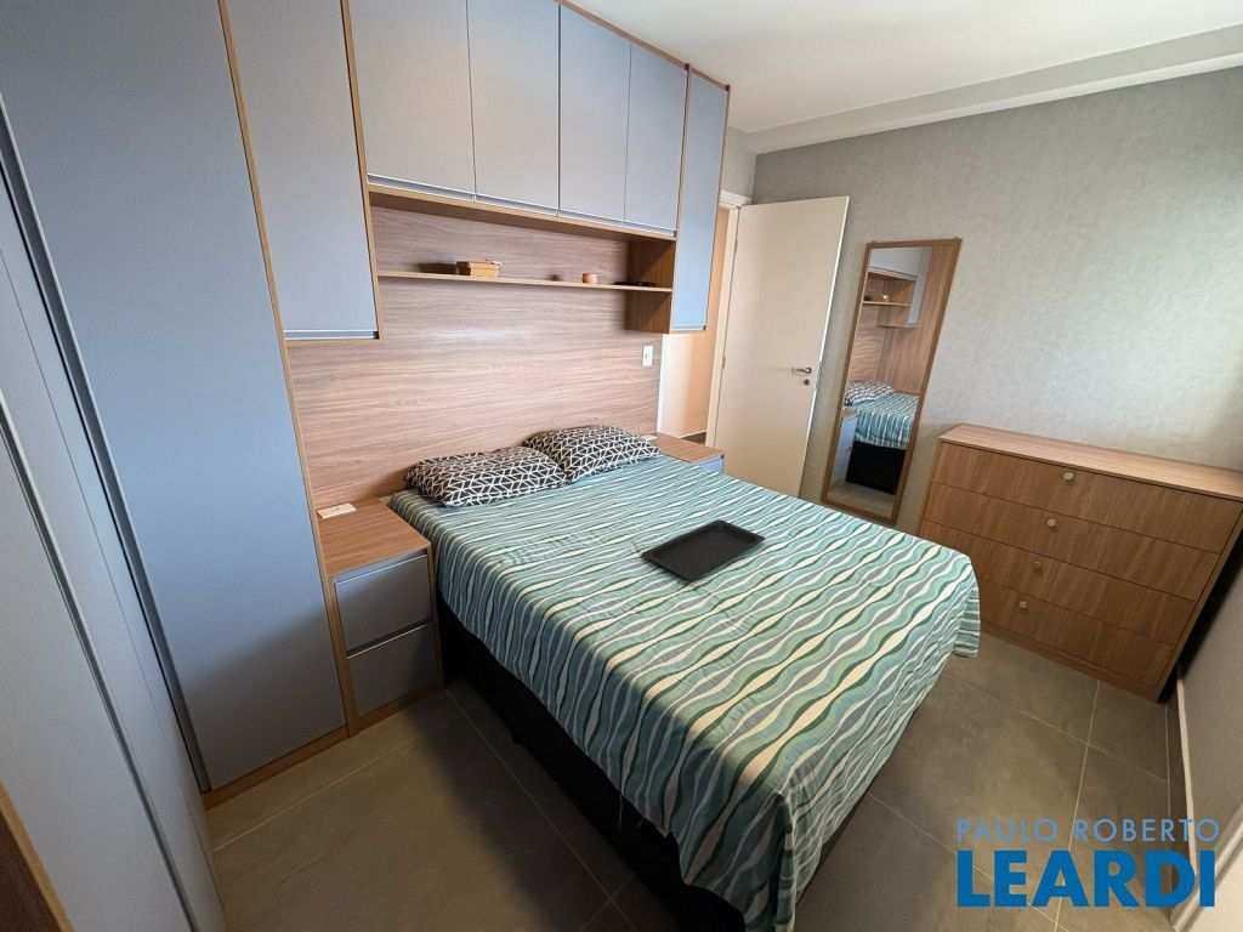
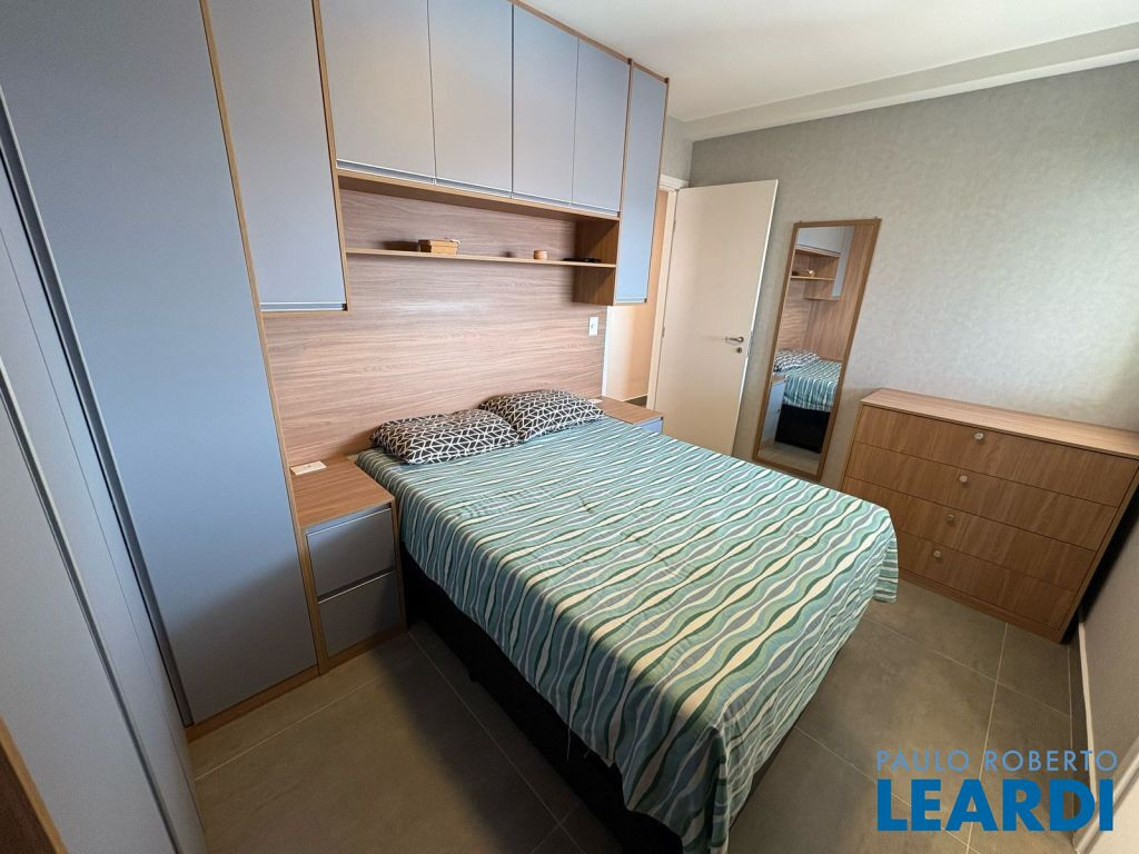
- serving tray [641,518,766,580]
